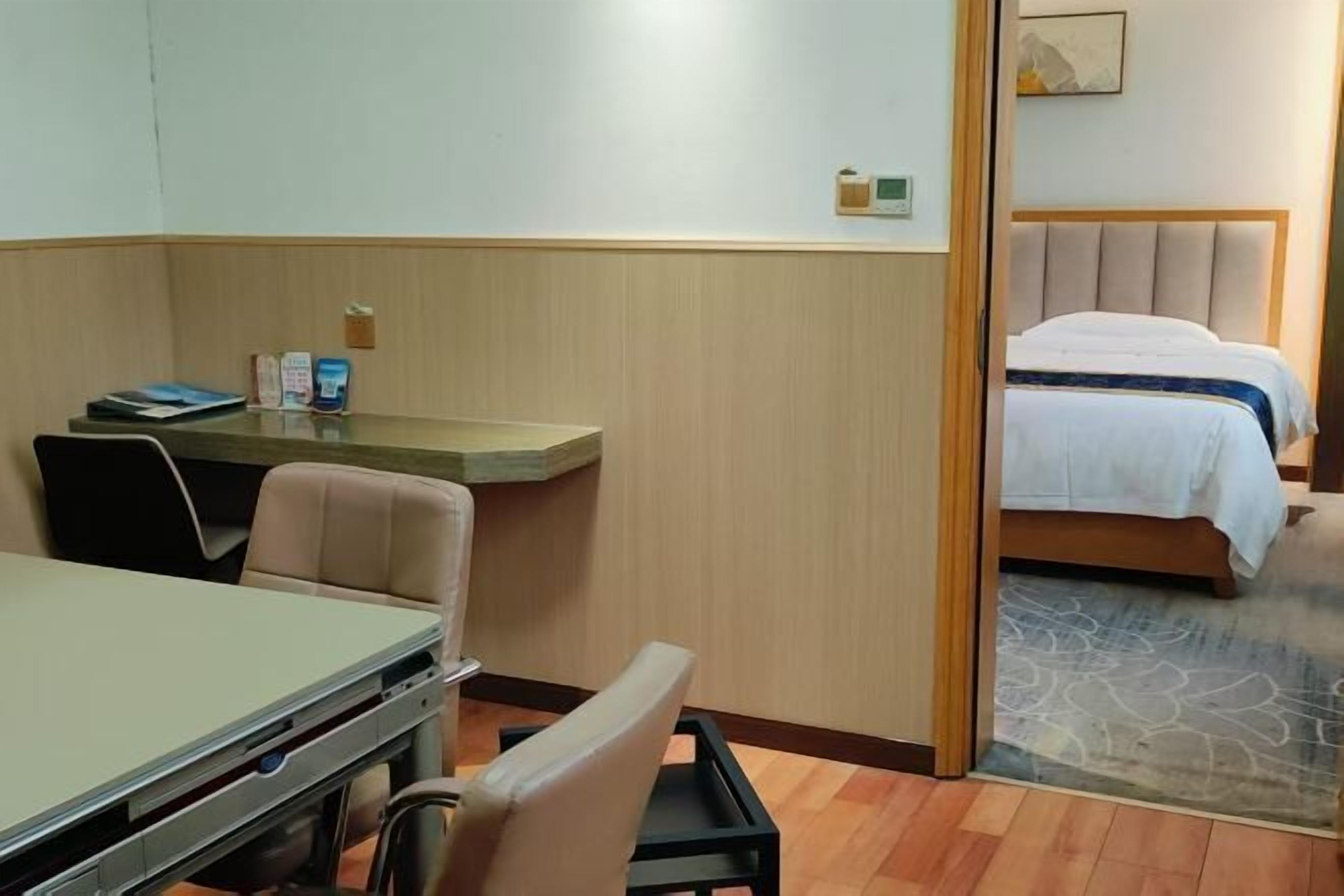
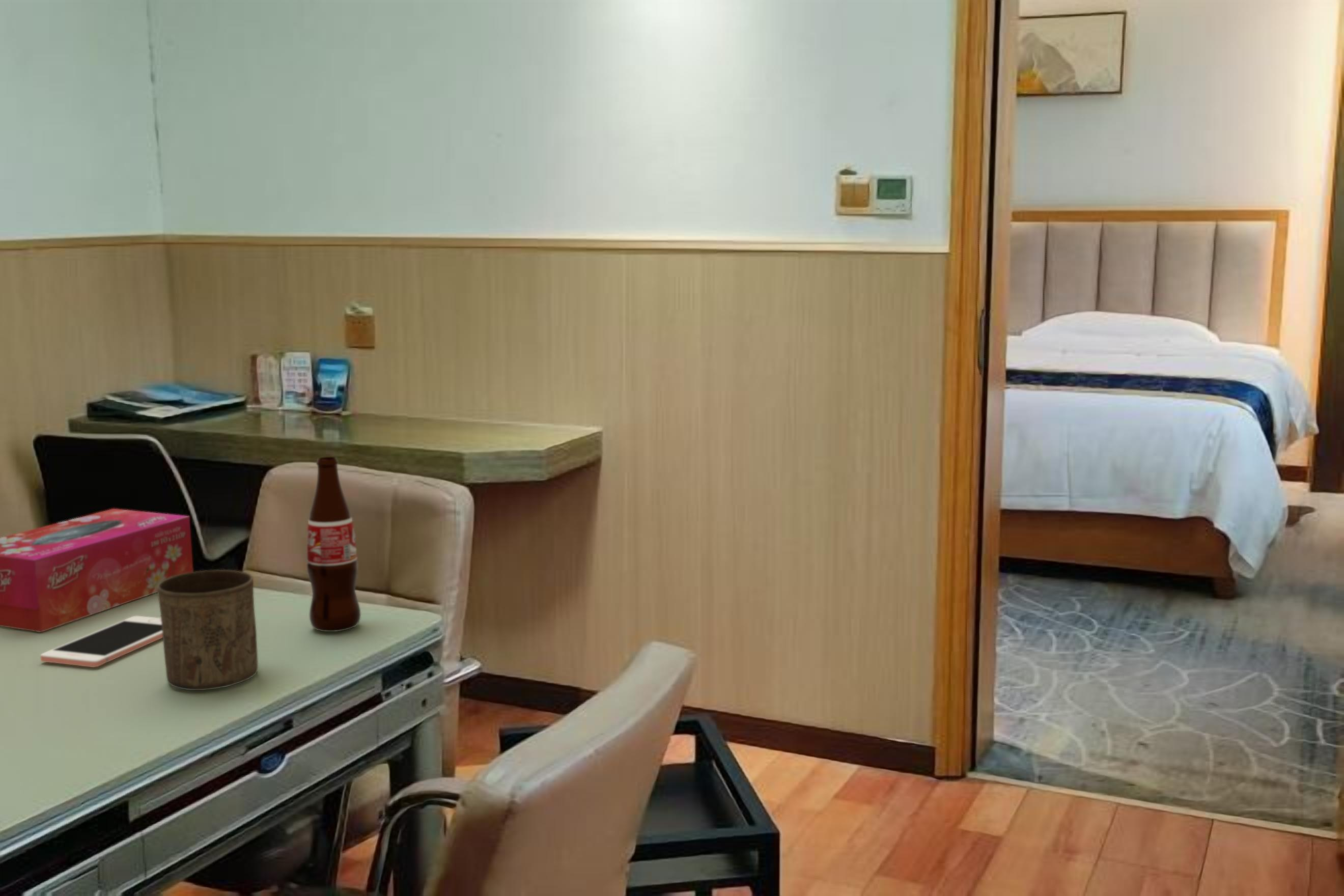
+ cell phone [40,615,163,668]
+ cup [157,569,259,691]
+ tissue box [0,508,194,633]
+ bottle [306,456,361,632]
